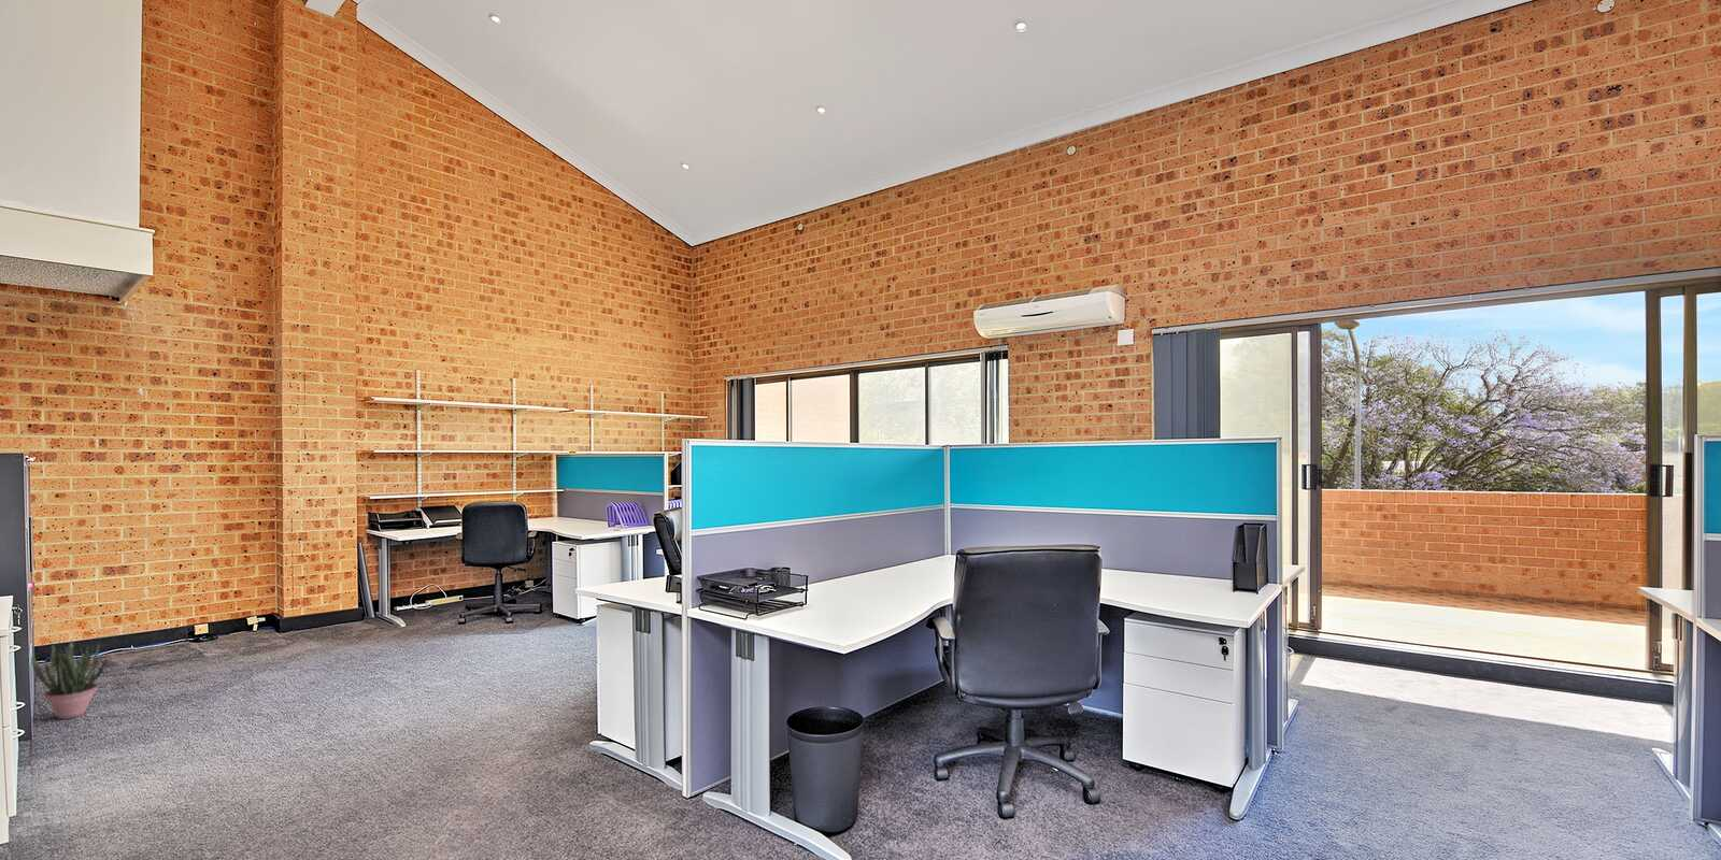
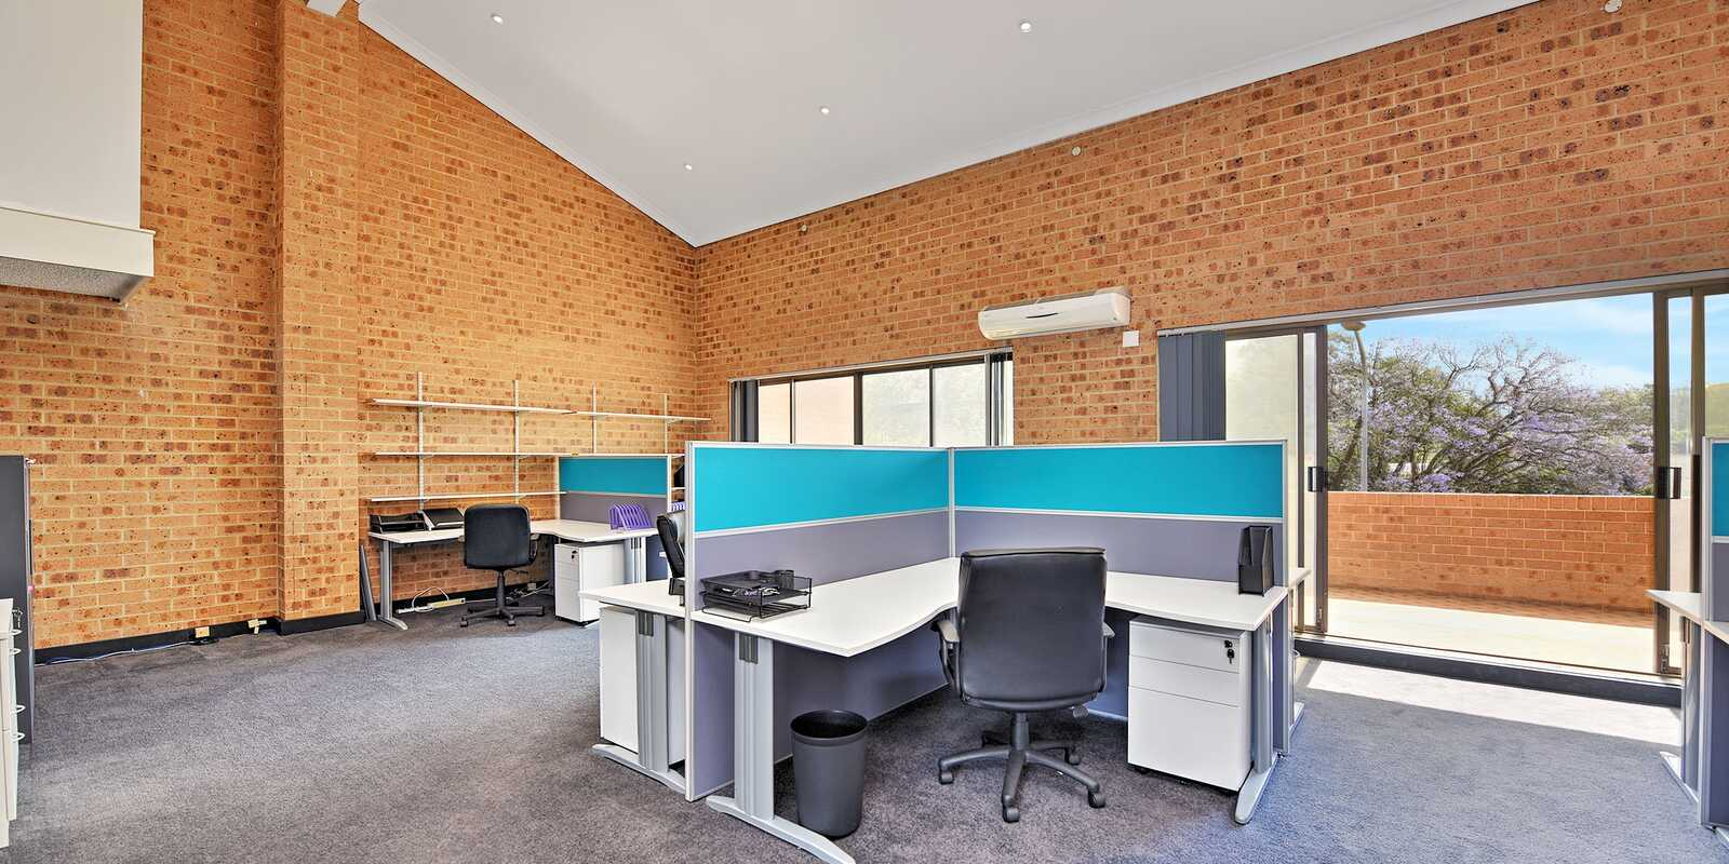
- potted plant [31,640,109,721]
